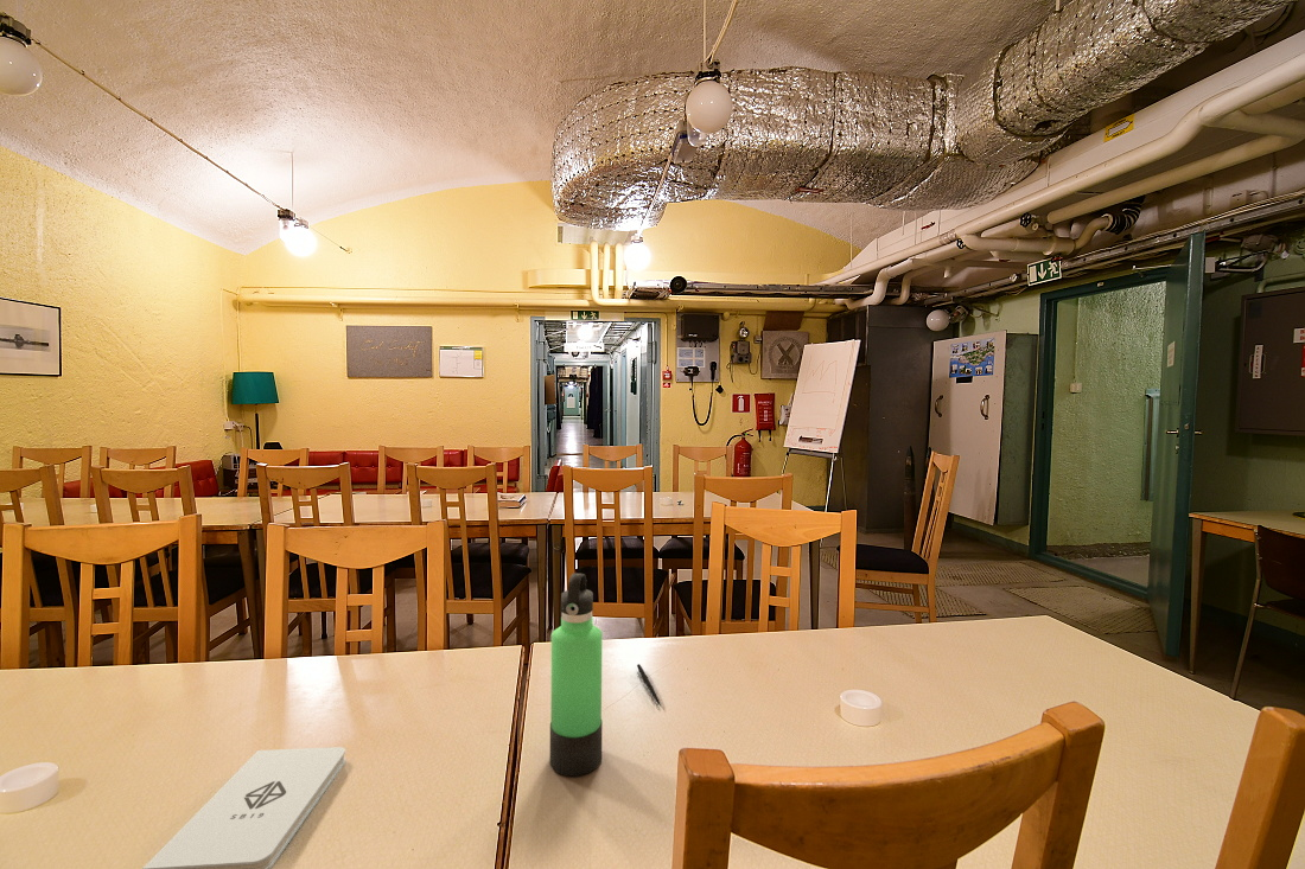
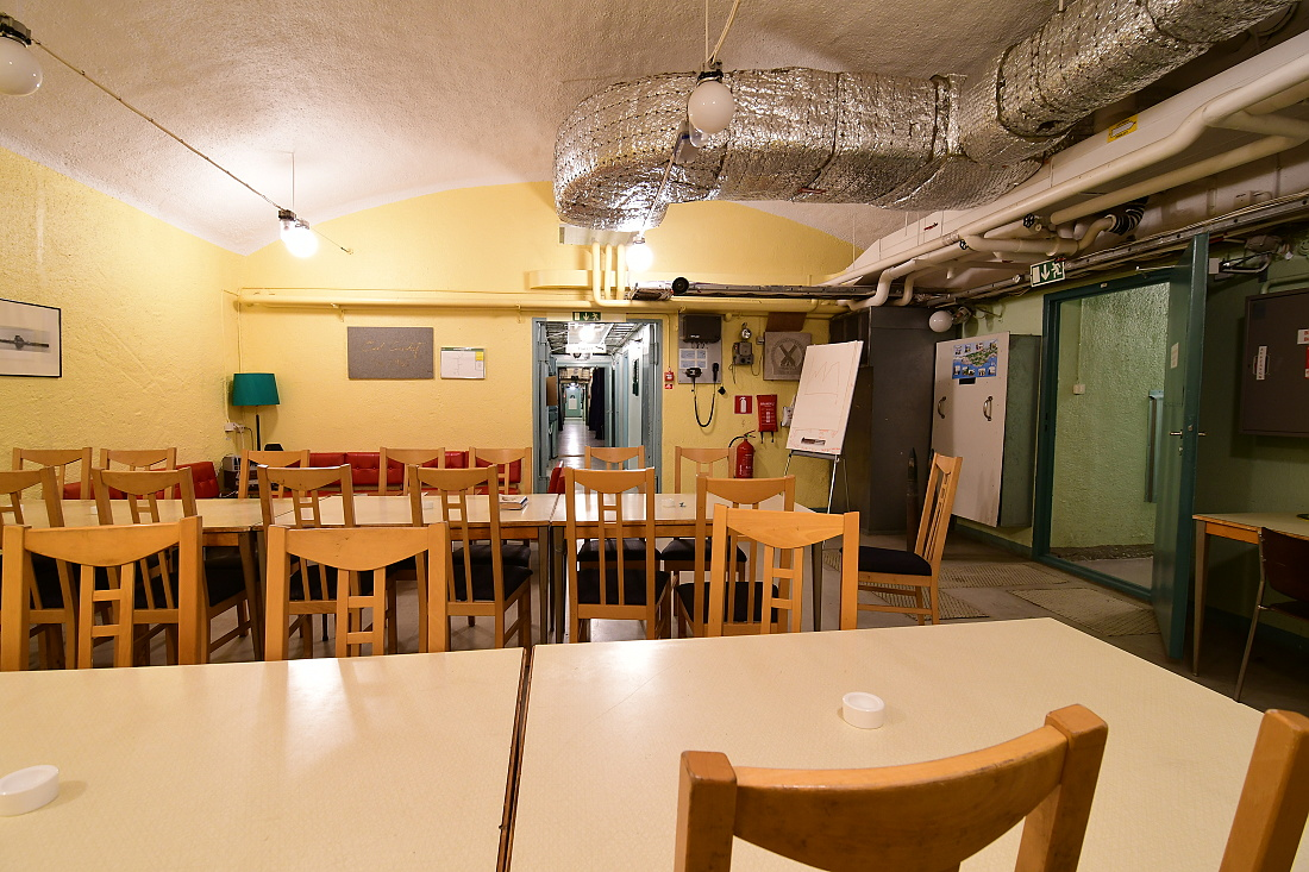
- thermos bottle [549,573,604,777]
- notepad [141,746,346,869]
- pen [636,663,662,708]
